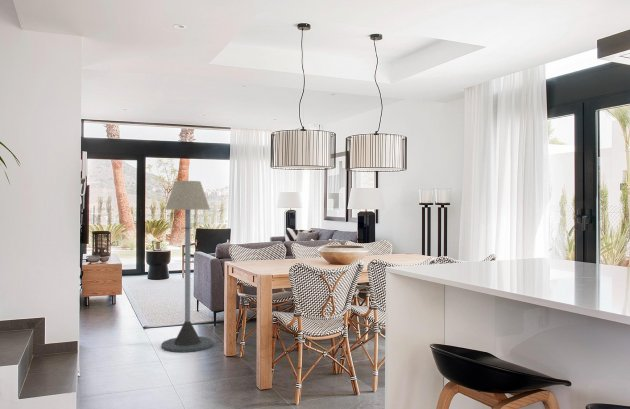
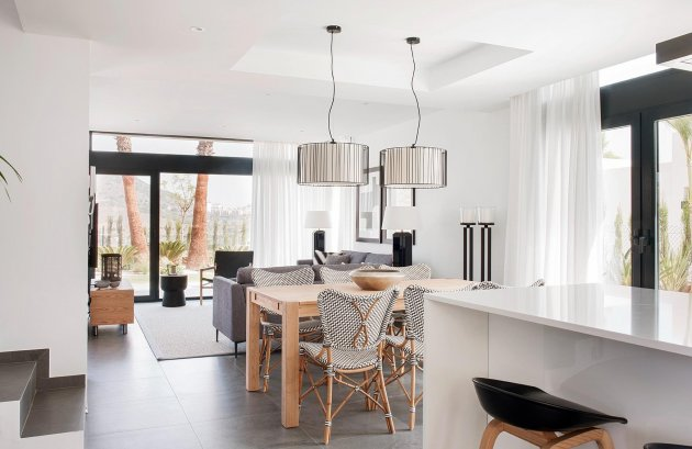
- floor lamp [160,180,214,353]
